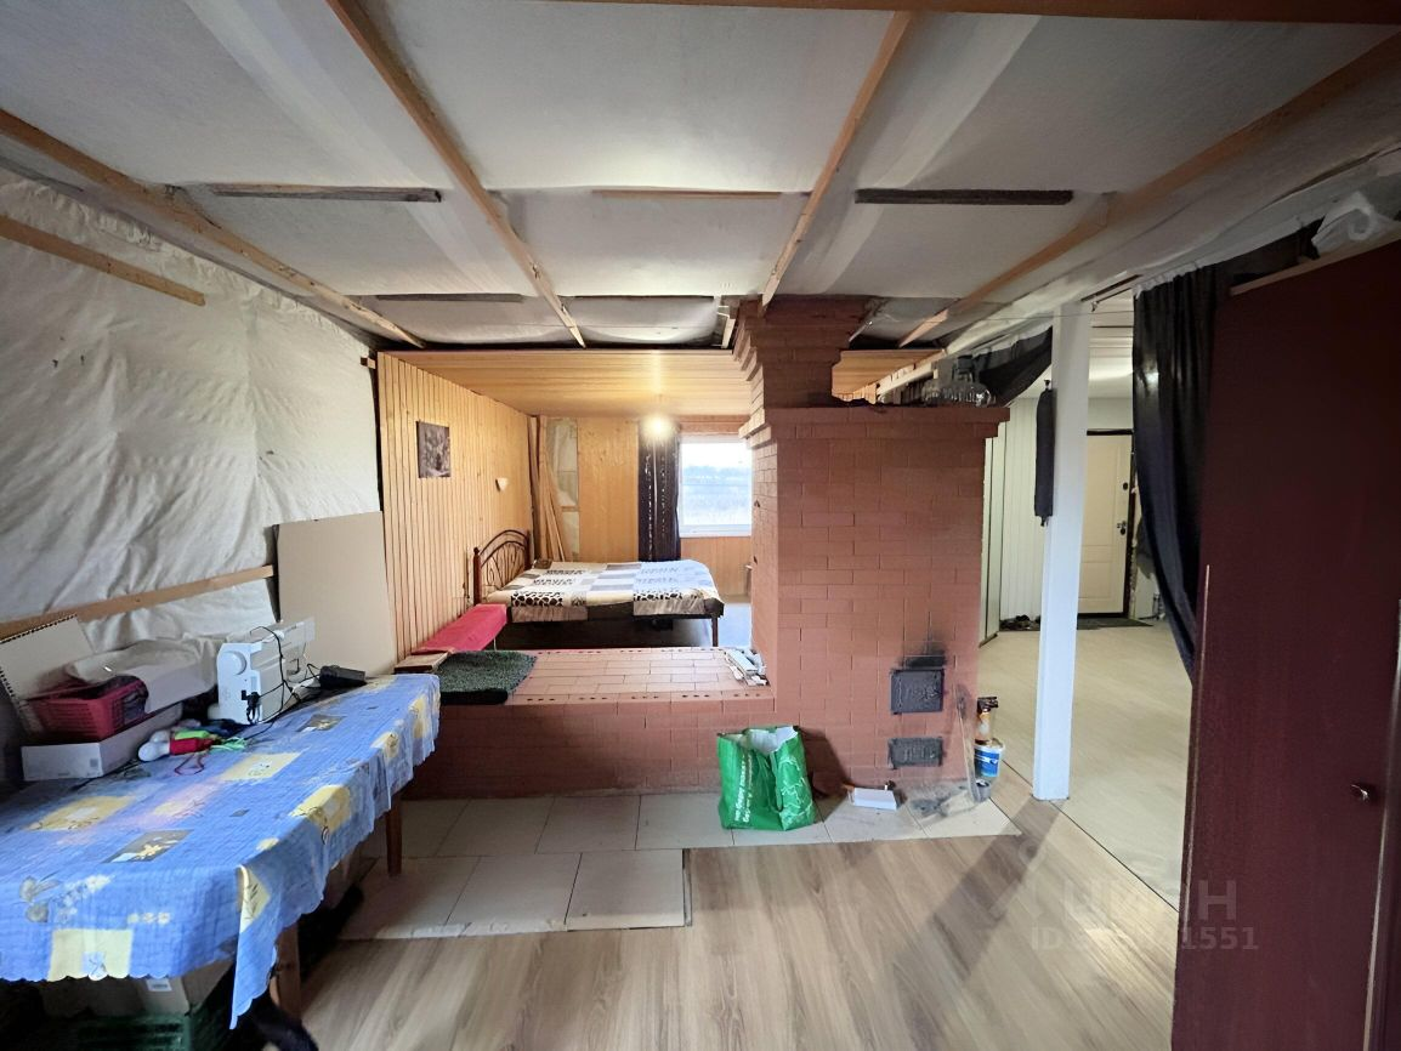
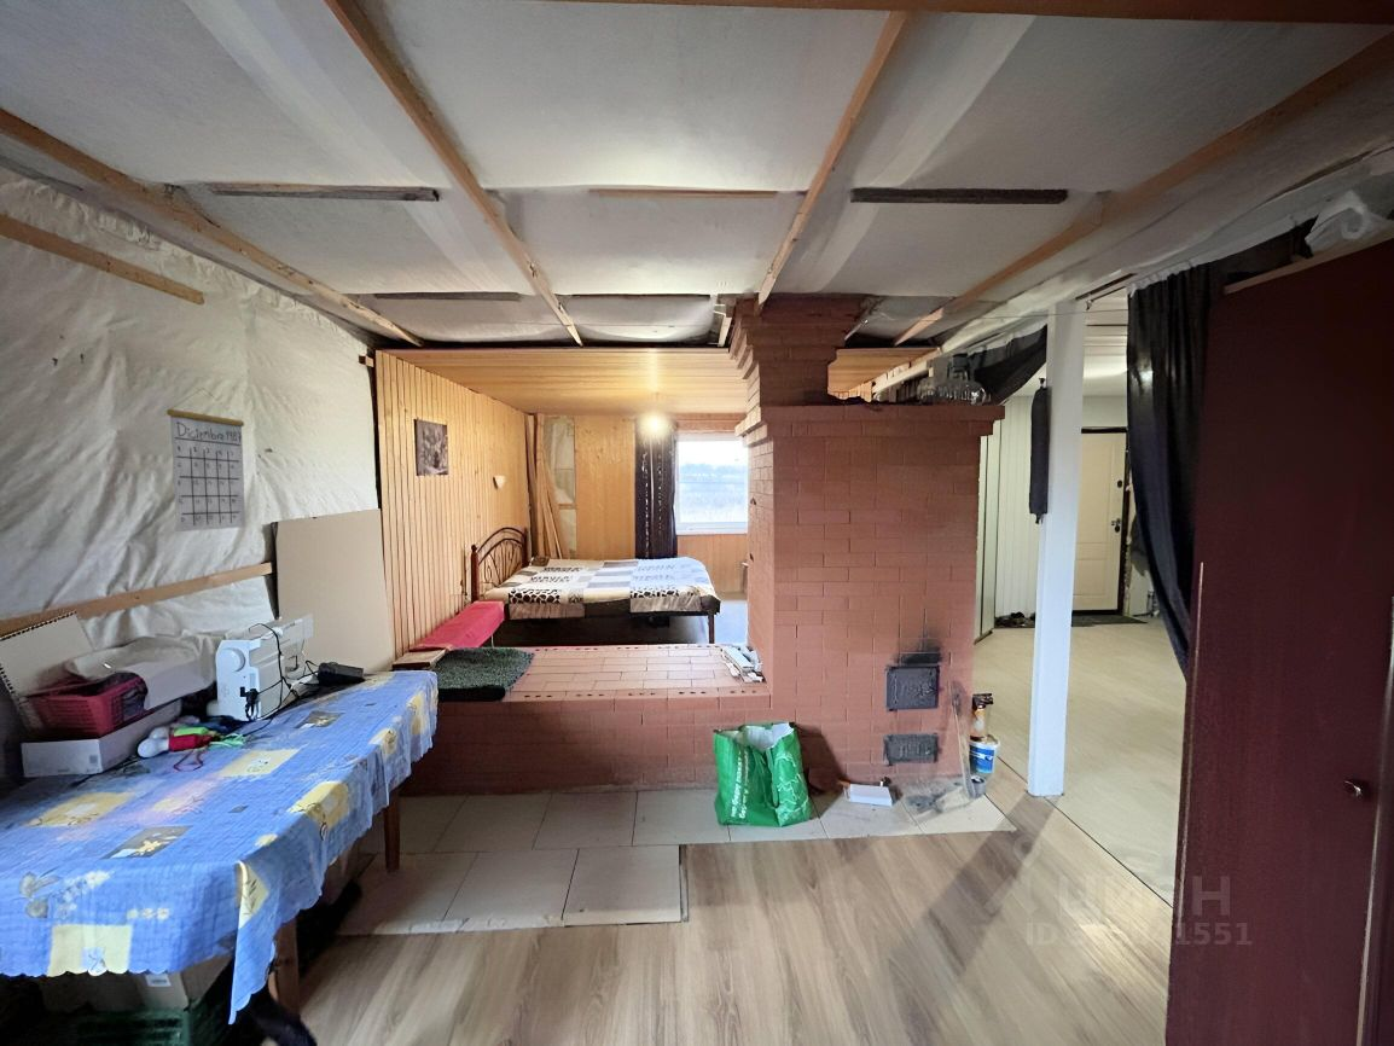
+ calendar [165,387,246,533]
